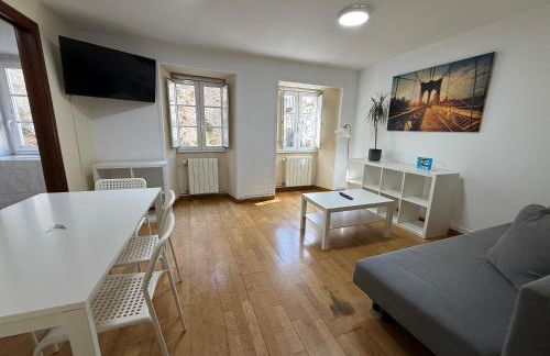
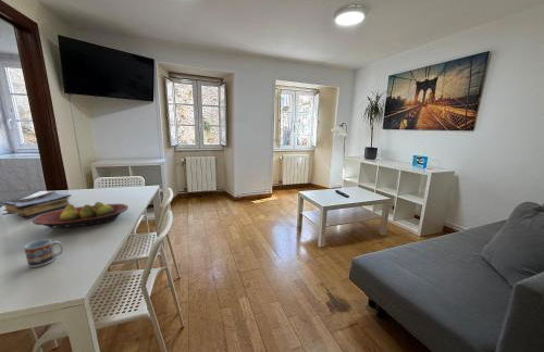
+ cup [23,238,64,268]
+ fruit bowl [32,201,129,230]
+ book [0,190,73,221]
